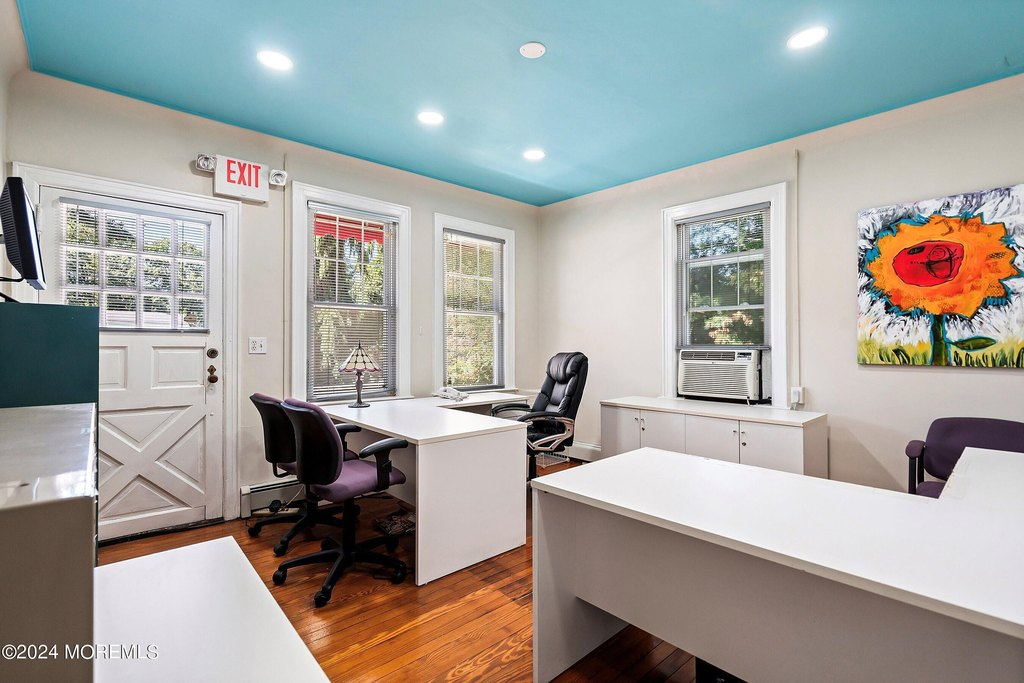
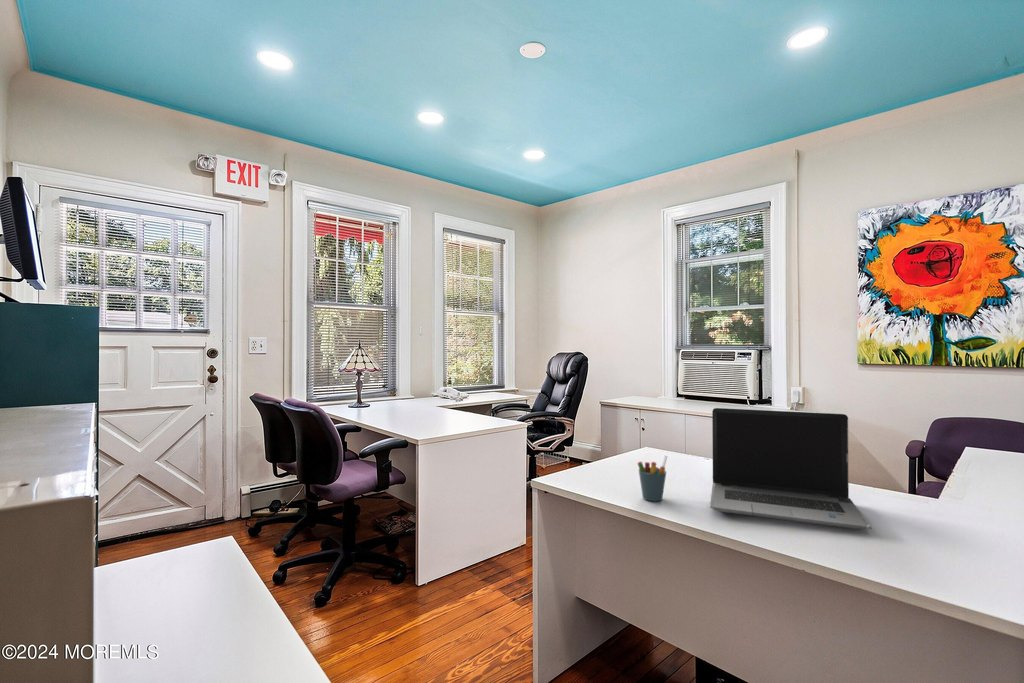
+ pen holder [637,454,668,502]
+ laptop computer [709,407,872,530]
